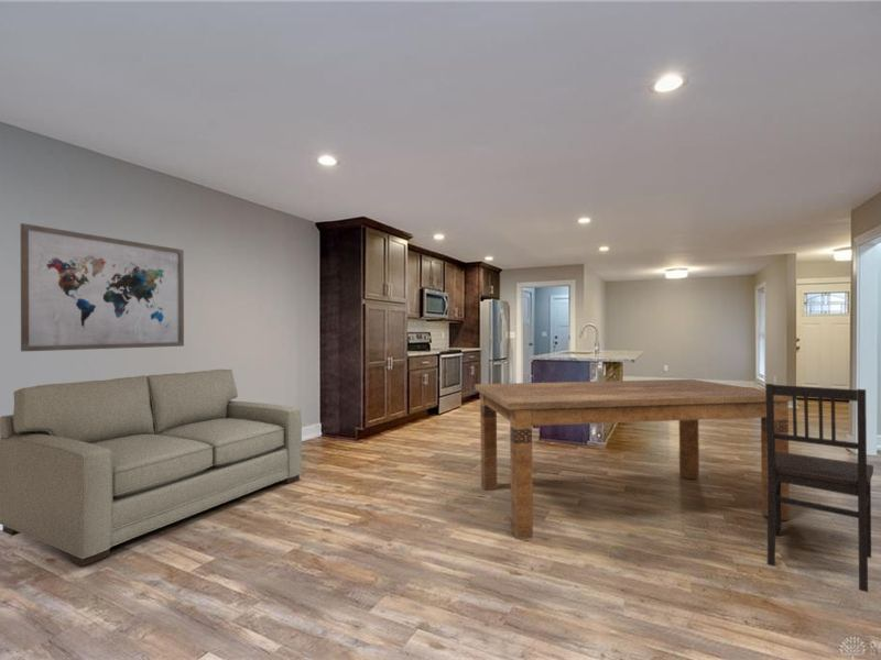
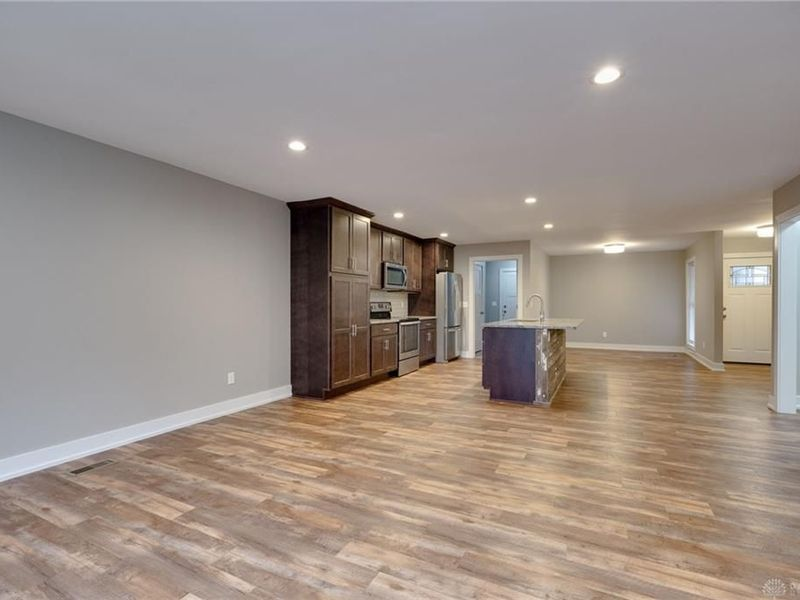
- wall art [20,222,185,353]
- sofa [0,369,303,568]
- dining chair [764,383,874,593]
- dining table [474,378,793,540]
